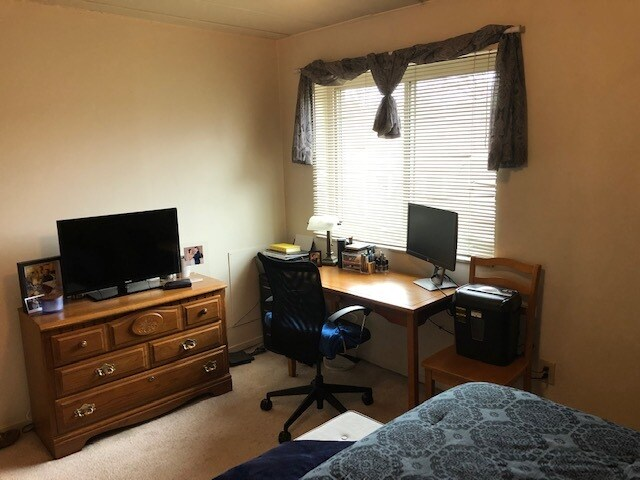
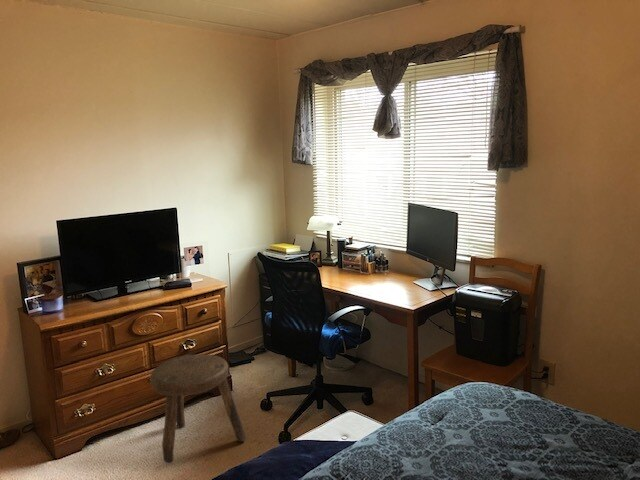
+ stool [149,353,247,464]
